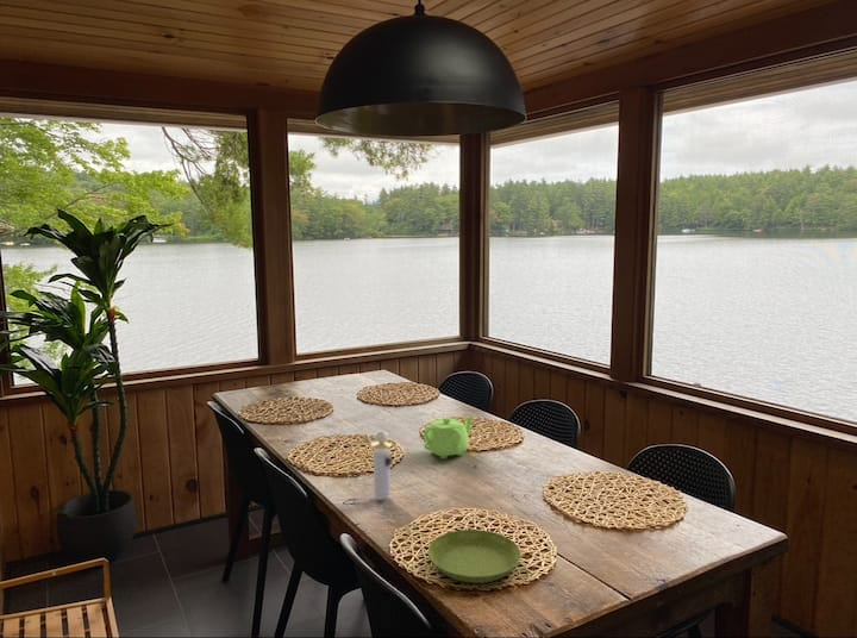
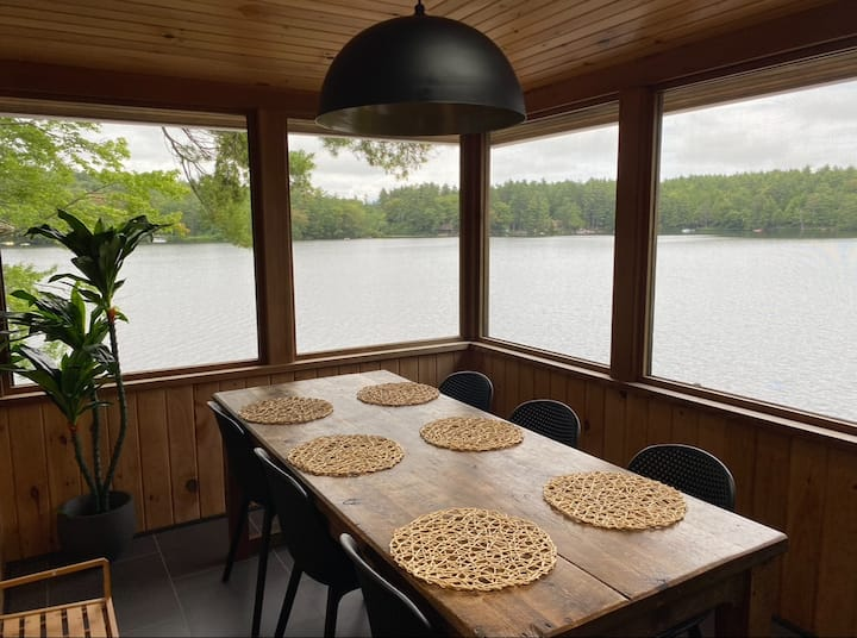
- teapot [423,414,476,459]
- saucer [427,528,523,584]
- perfume bottle [370,430,393,501]
